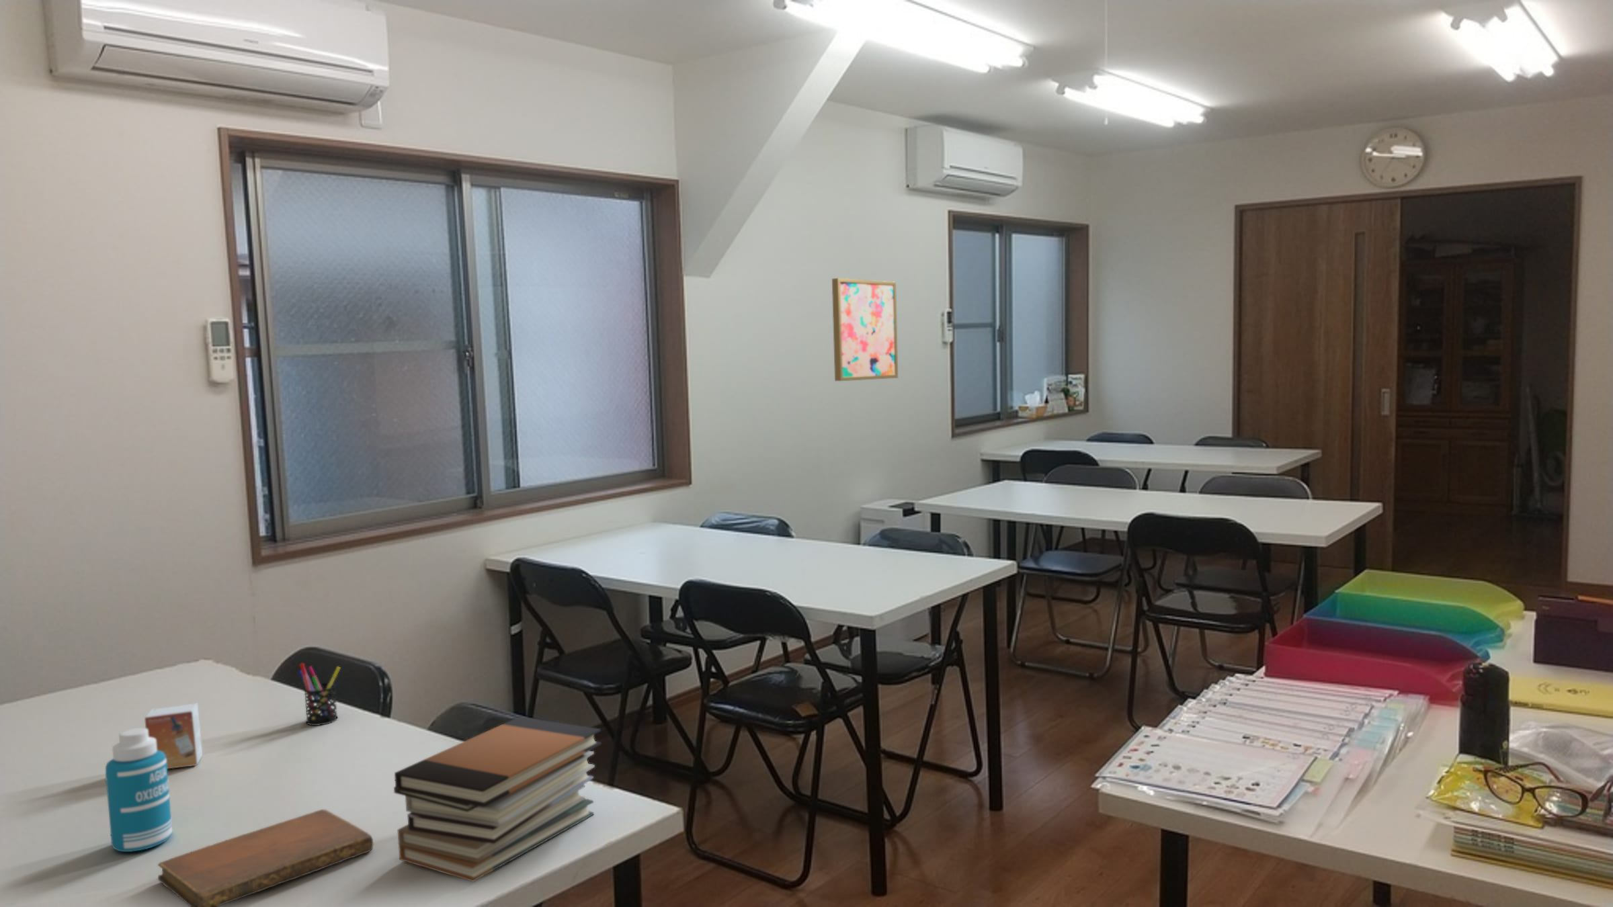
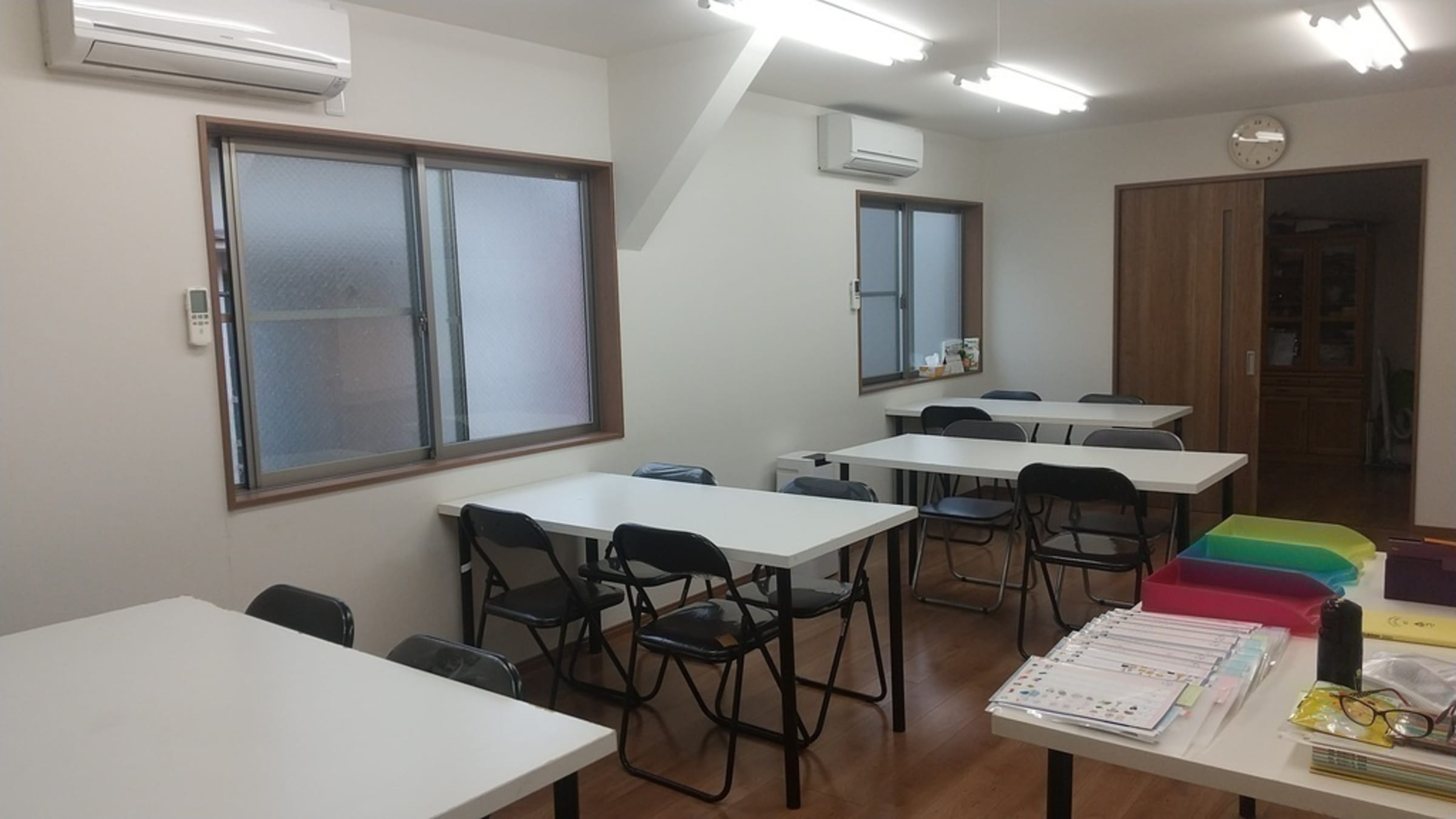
- bottle [105,728,173,853]
- wall art [831,278,898,382]
- notebook [157,808,373,907]
- small box [144,702,203,770]
- book stack [393,717,603,883]
- pen holder [297,662,341,726]
